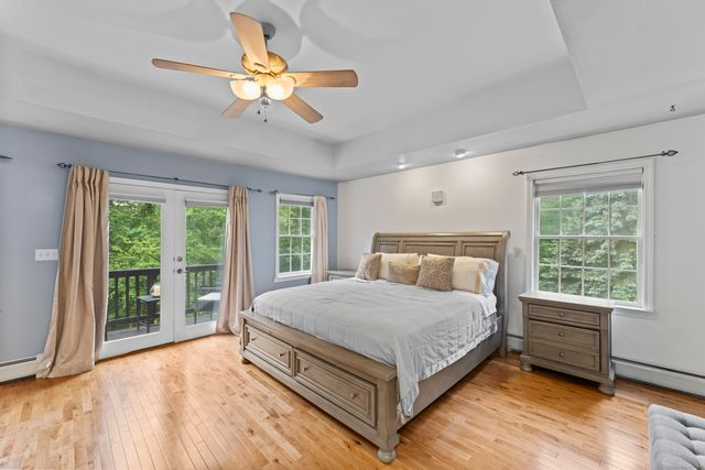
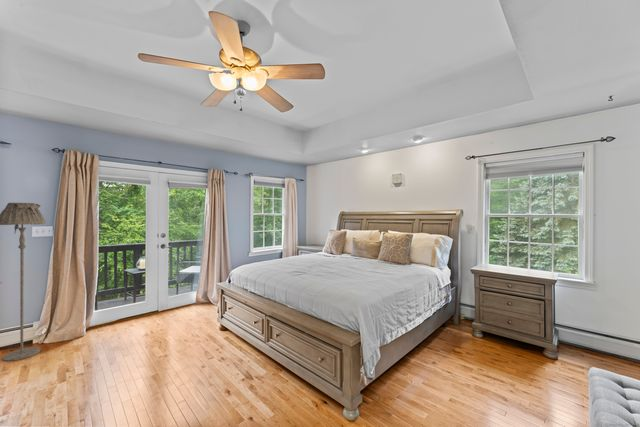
+ floor lamp [0,202,47,363]
